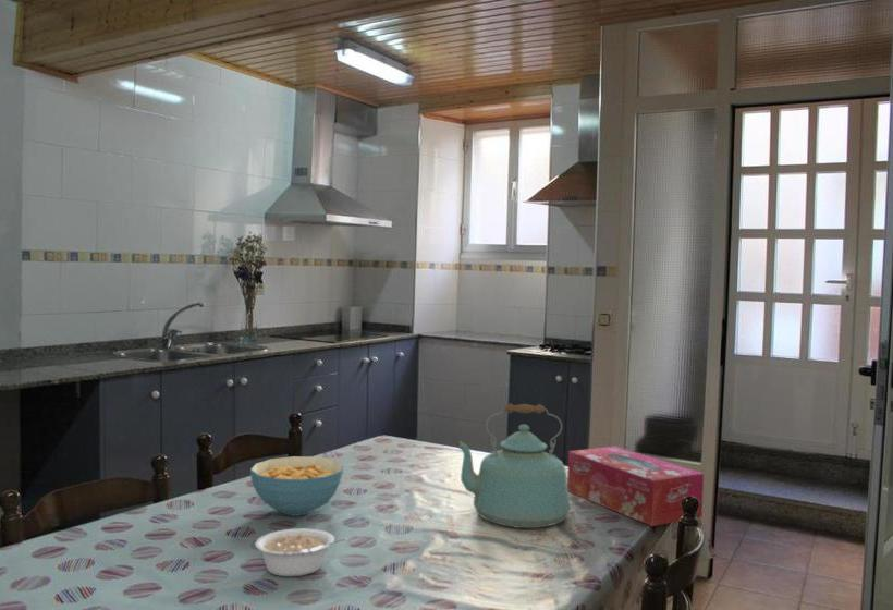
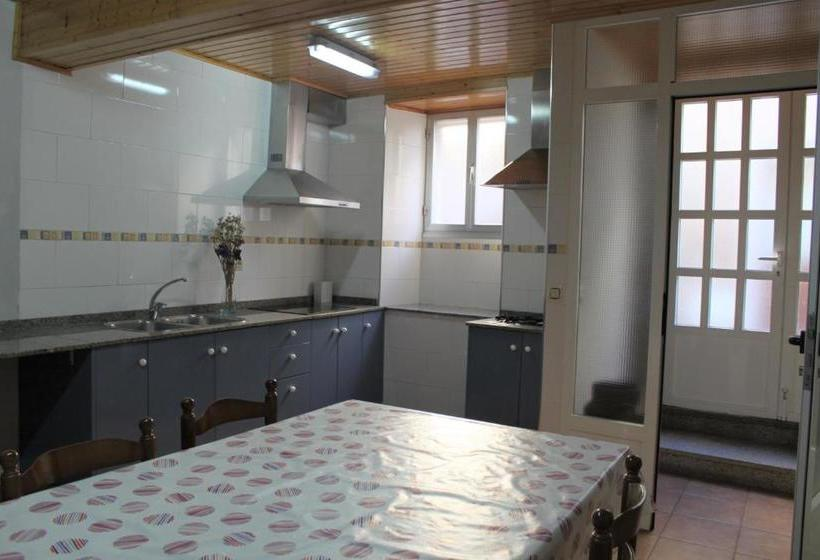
- kettle [454,403,572,529]
- legume [254,528,348,577]
- cereal bowl [249,455,344,517]
- tissue box [566,446,705,527]
